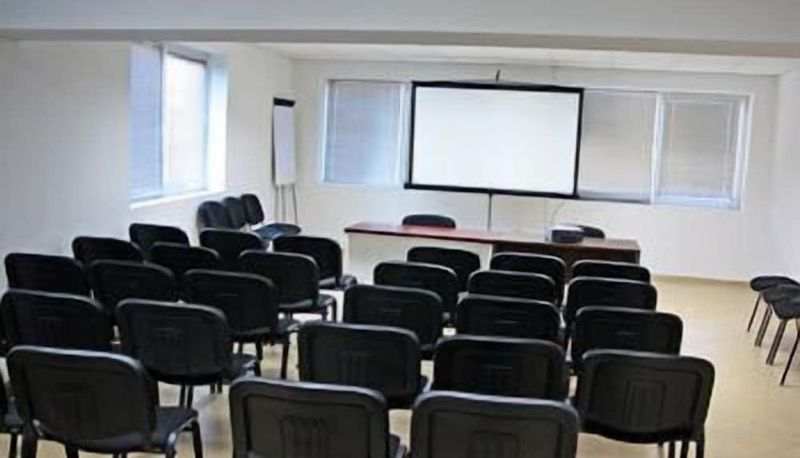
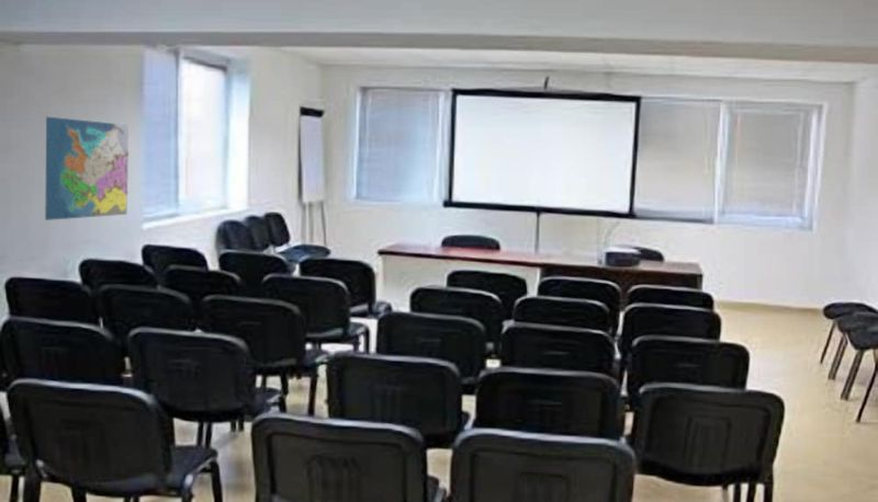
+ map [44,116,130,221]
